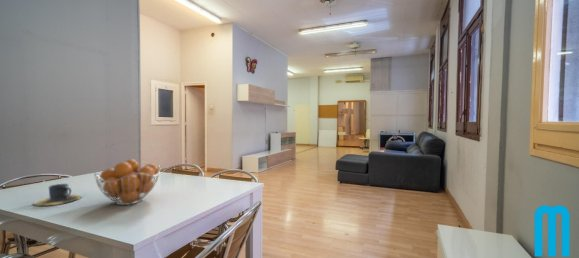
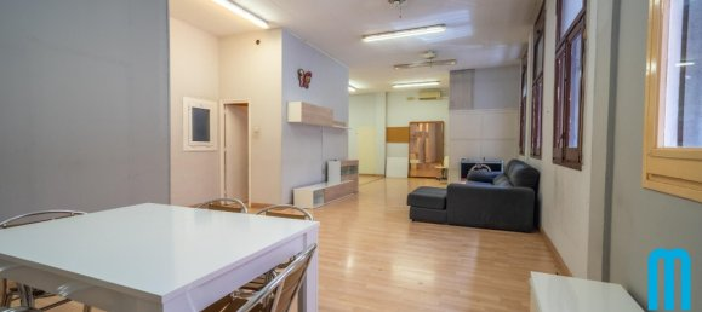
- fruit basket [93,158,161,206]
- cup [32,183,82,207]
